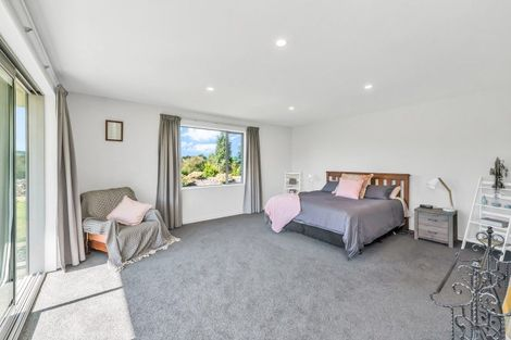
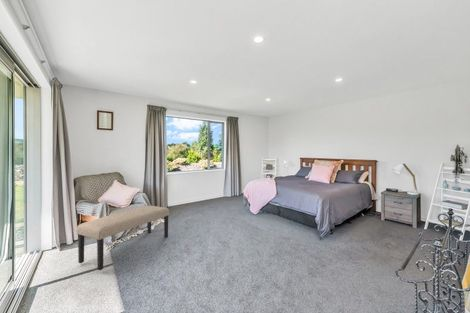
+ bench [76,205,170,272]
